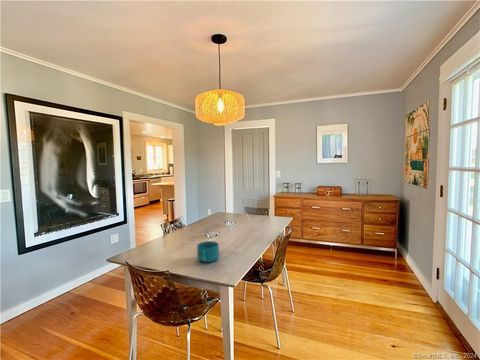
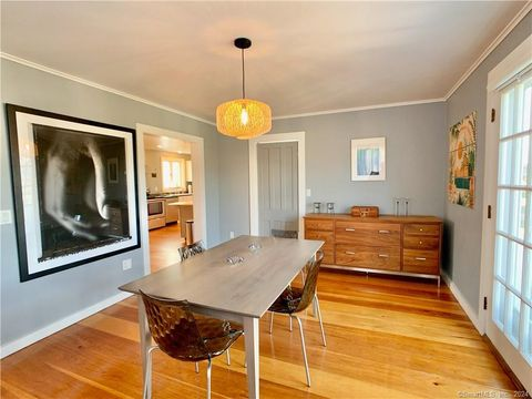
- cup [196,240,220,263]
